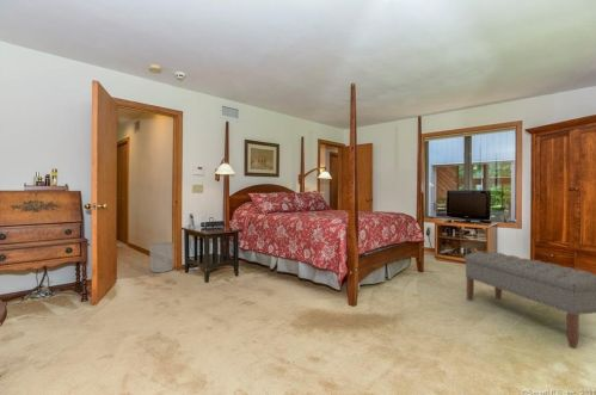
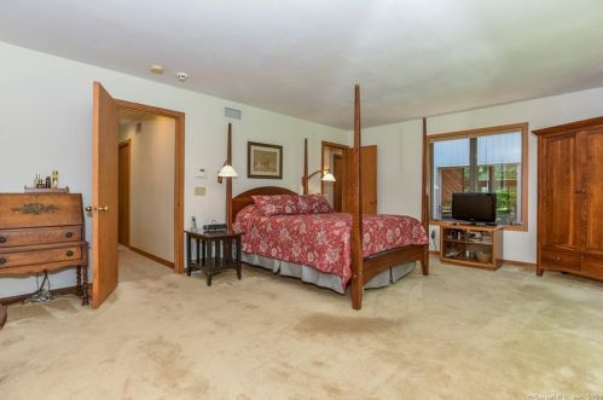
- waste bin [148,241,176,273]
- bench [463,252,596,348]
